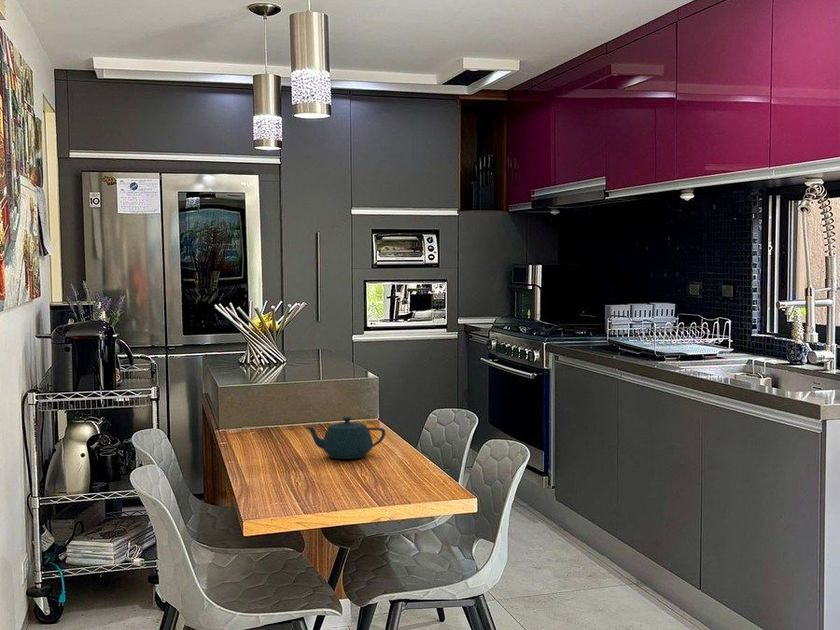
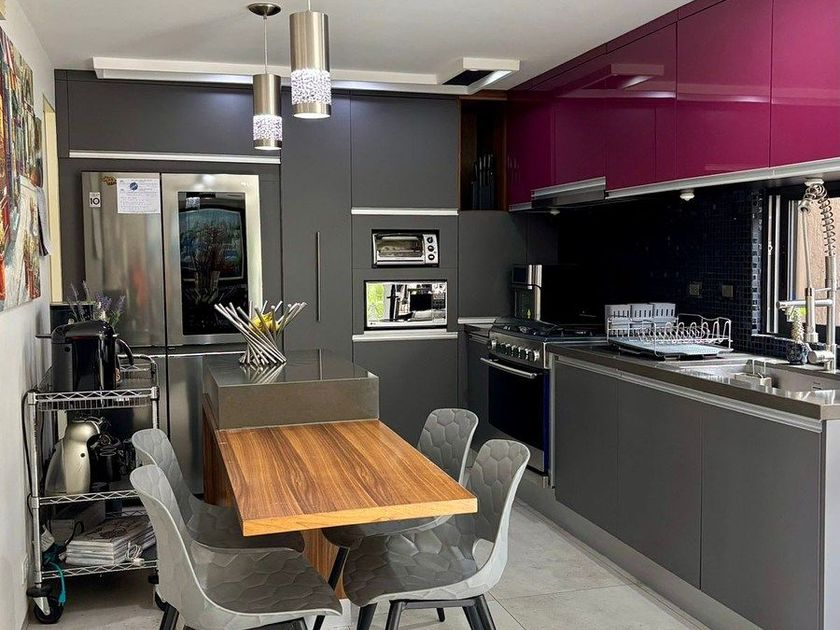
- teapot [304,415,386,460]
